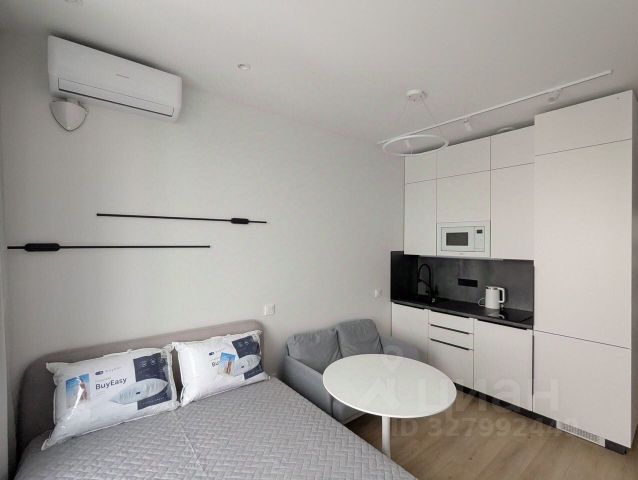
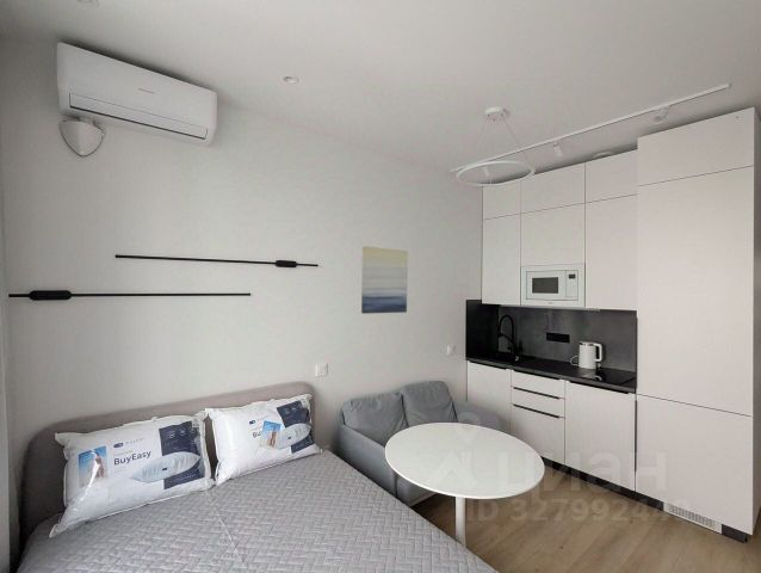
+ wall art [360,245,409,315]
